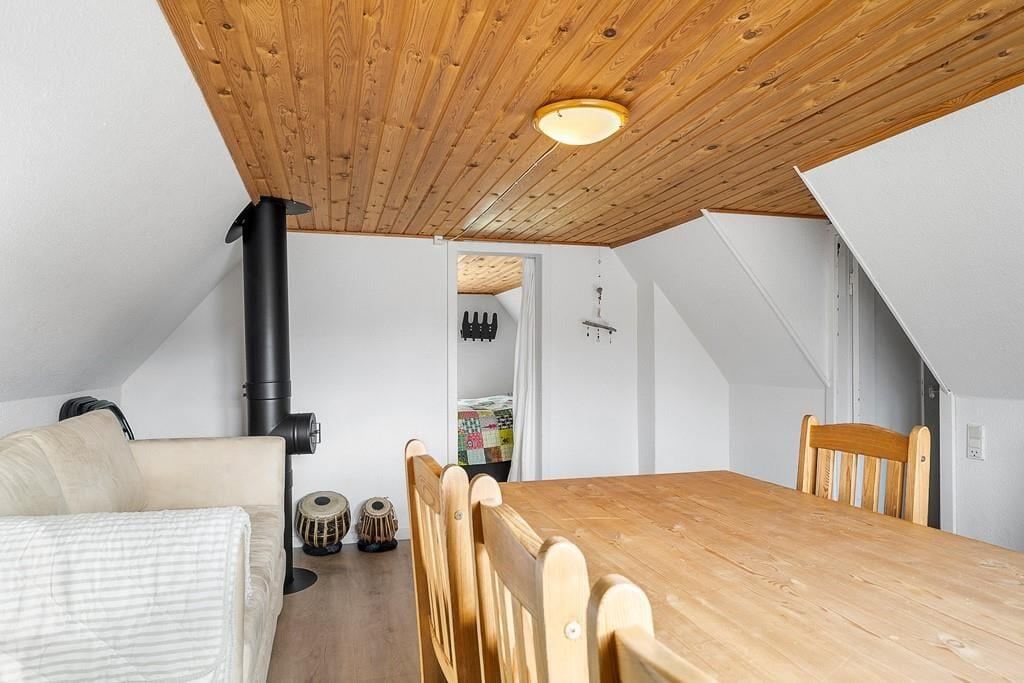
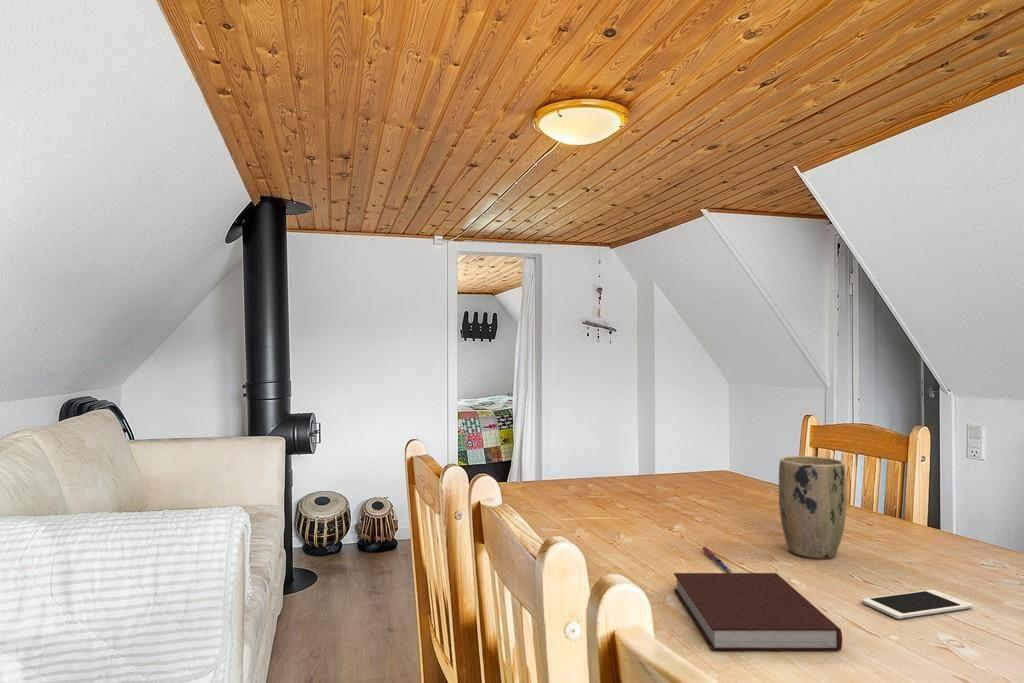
+ pen [702,546,732,573]
+ notebook [673,572,843,651]
+ cell phone [861,589,973,620]
+ plant pot [778,455,847,559]
